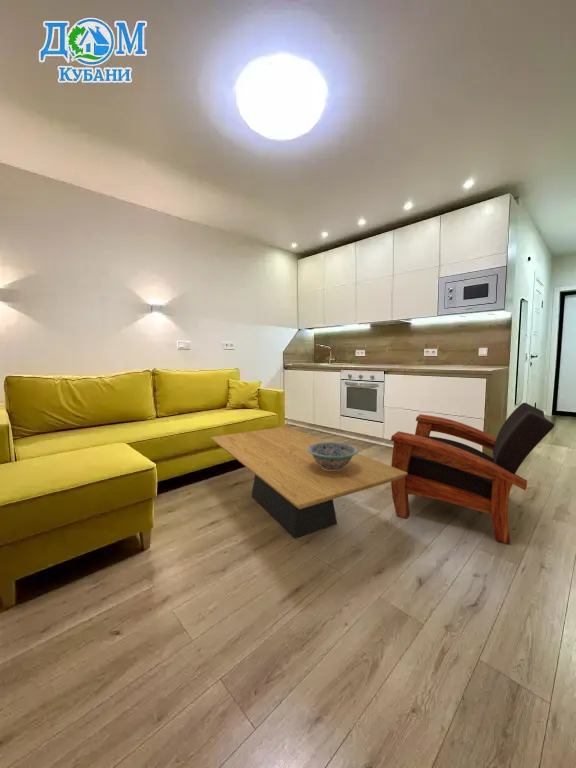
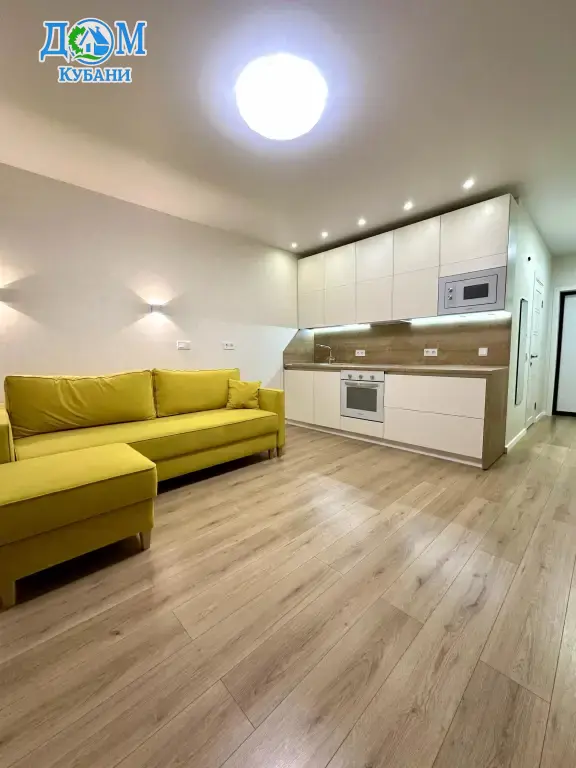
- armchair [390,402,555,545]
- coffee table [209,425,408,540]
- decorative bowl [307,441,359,471]
